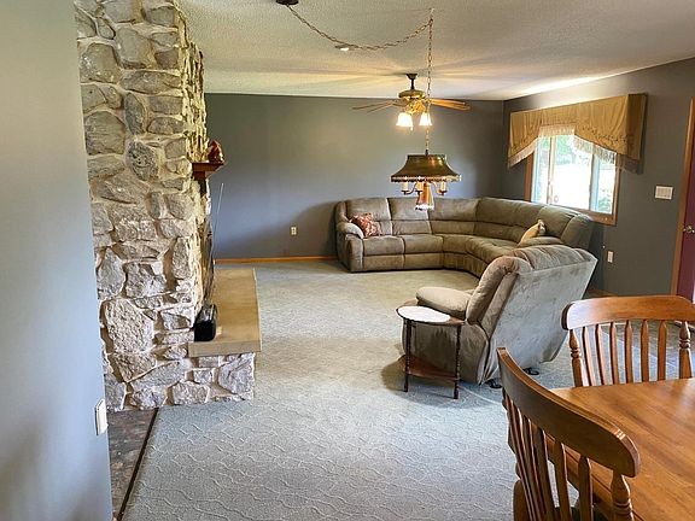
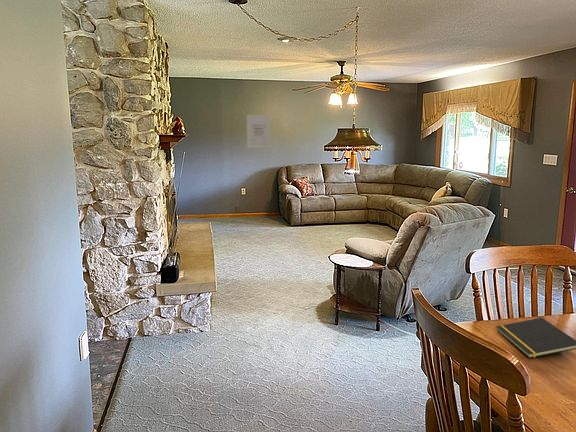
+ notepad [495,317,576,359]
+ wall art [246,114,271,149]
